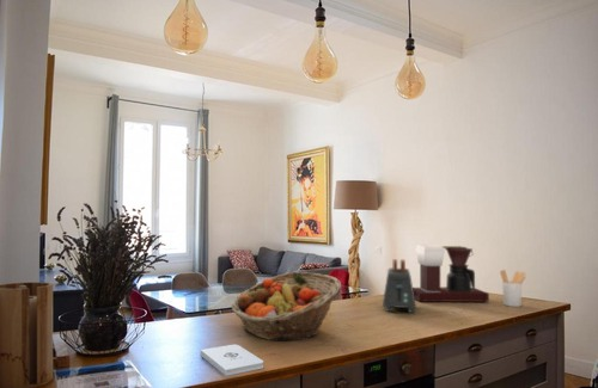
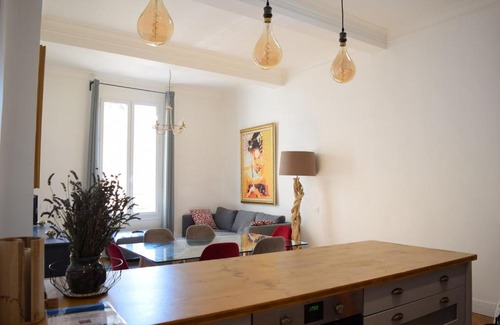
- utensil holder [499,269,527,308]
- toaster [382,258,417,314]
- fruit basket [231,271,342,341]
- notepad [200,344,264,377]
- coffee maker [413,244,490,304]
